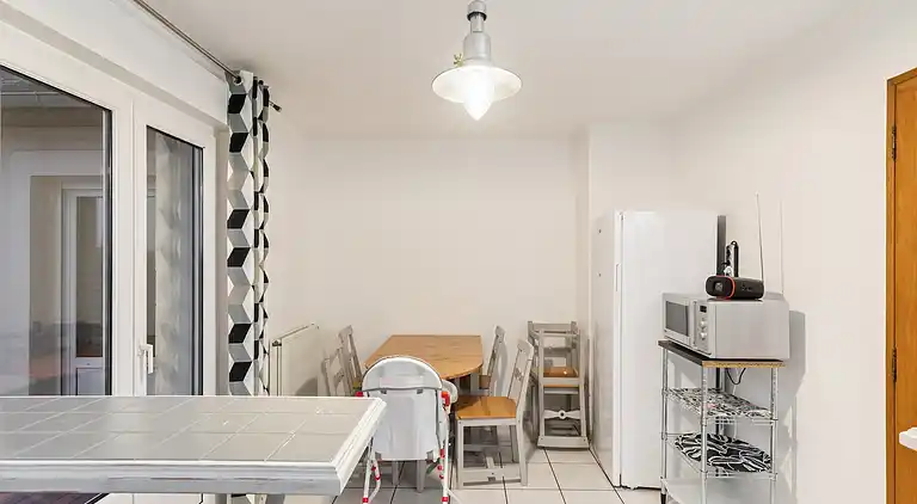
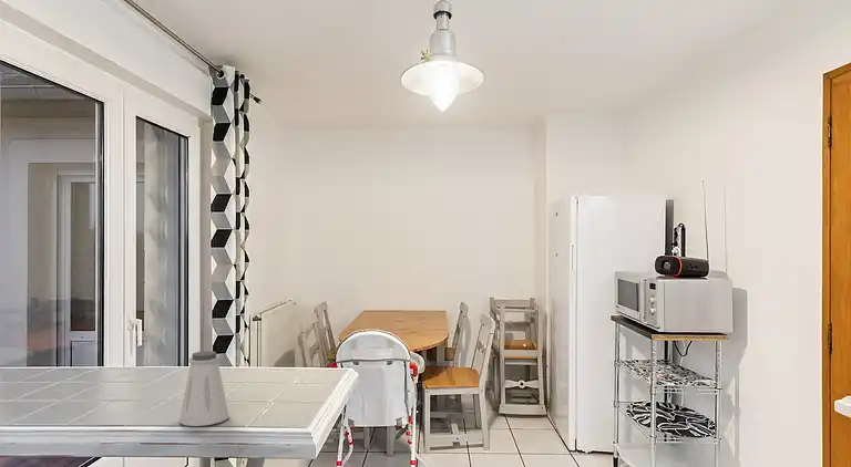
+ saltshaker [177,350,230,427]
